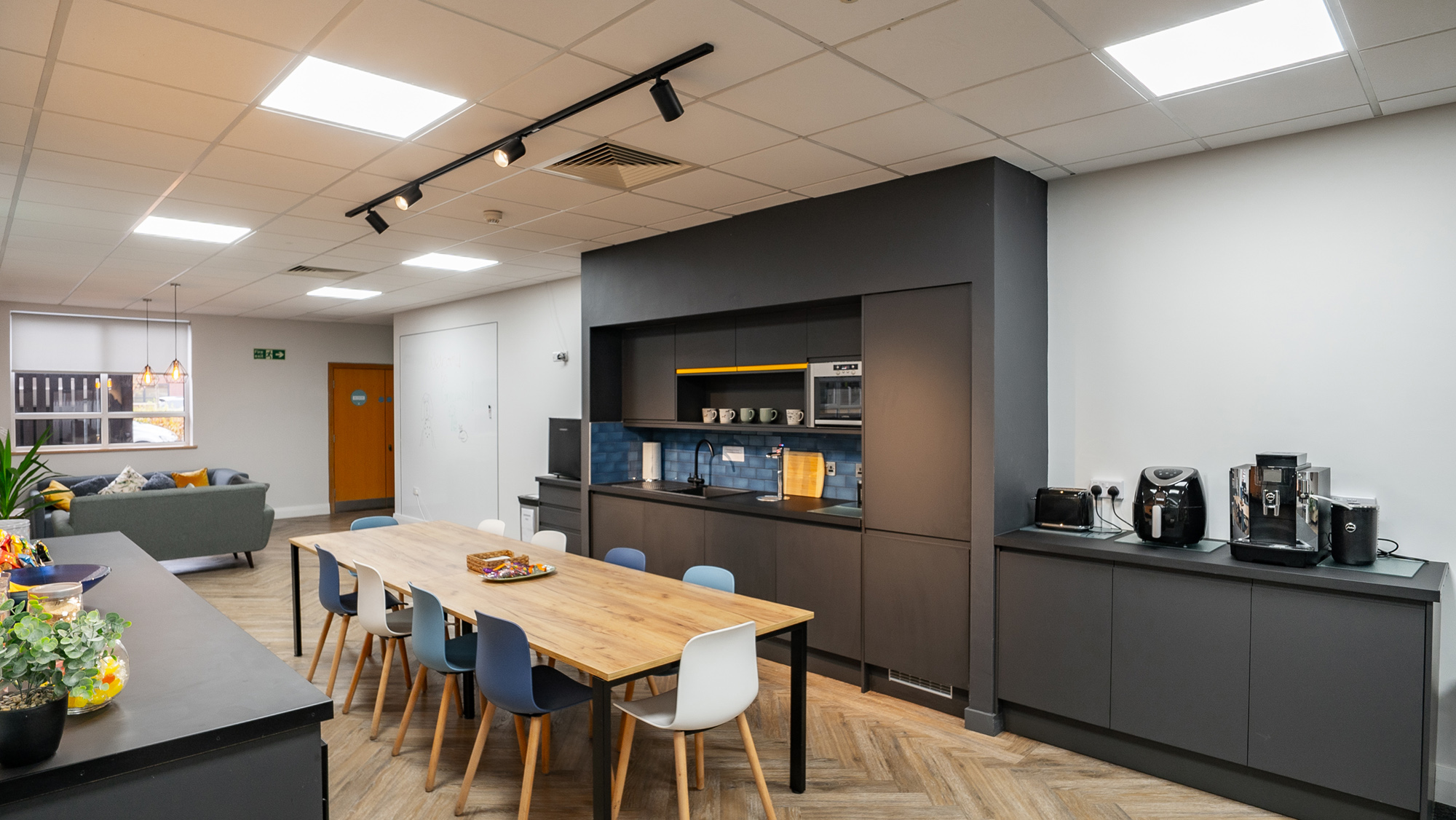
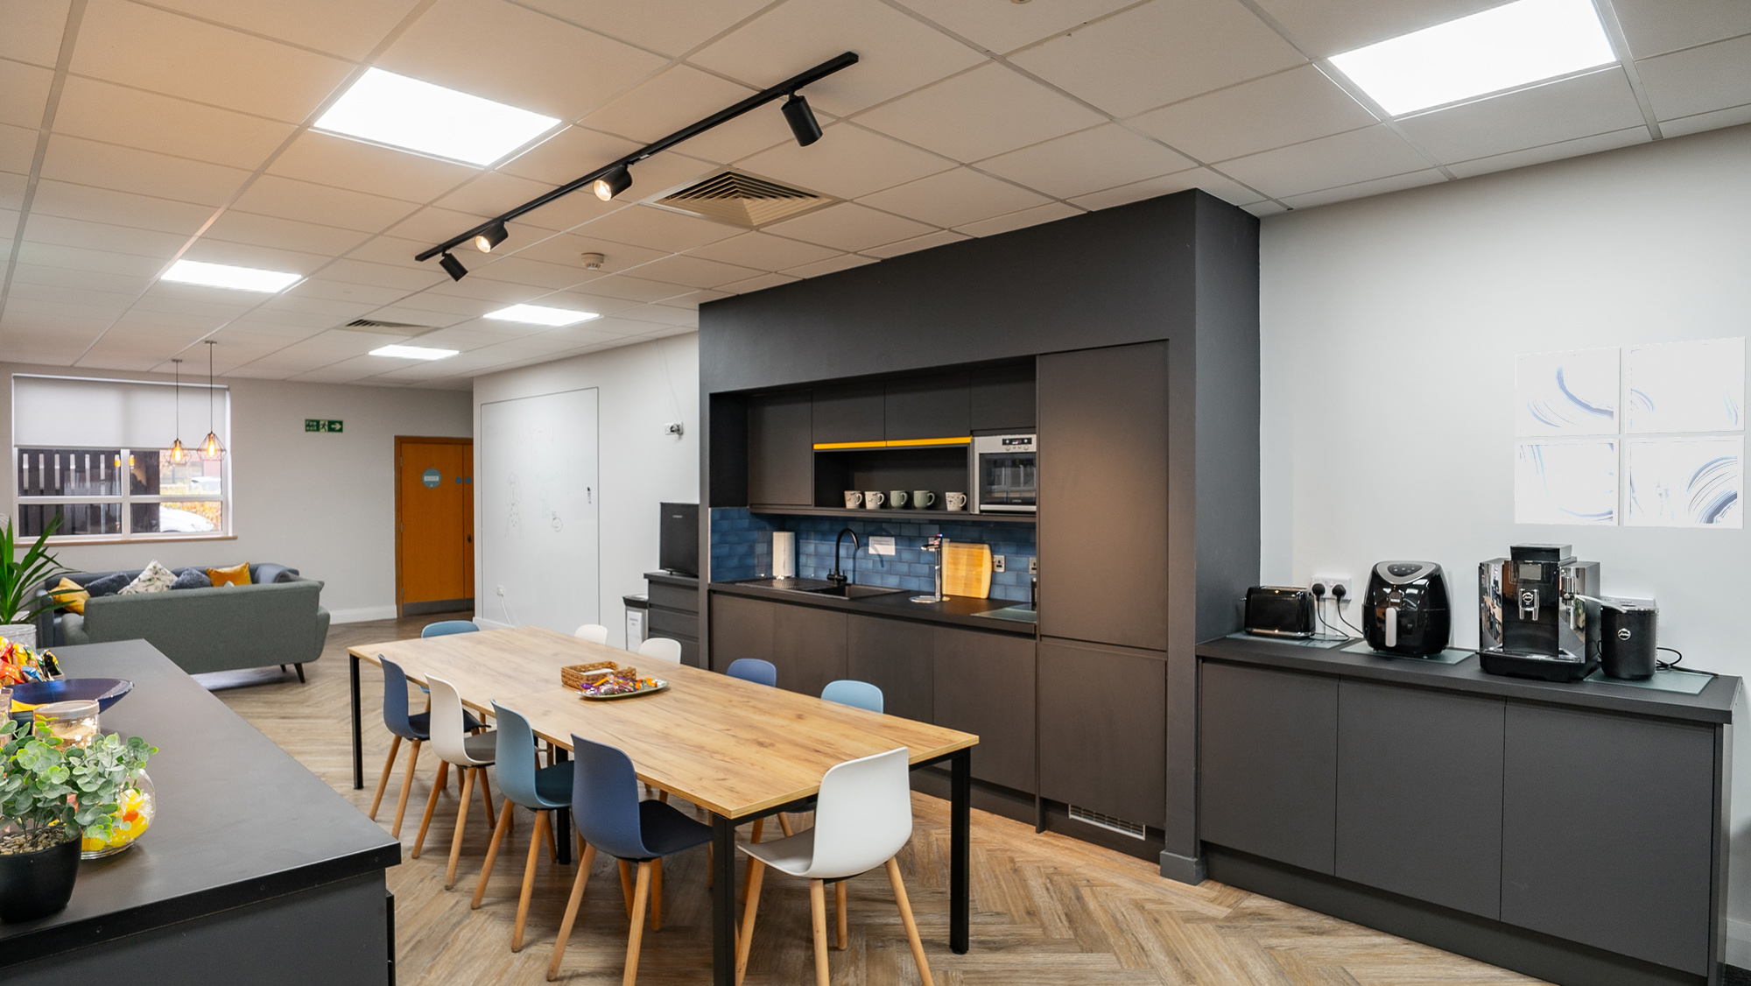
+ wall art [1514,337,1746,530]
